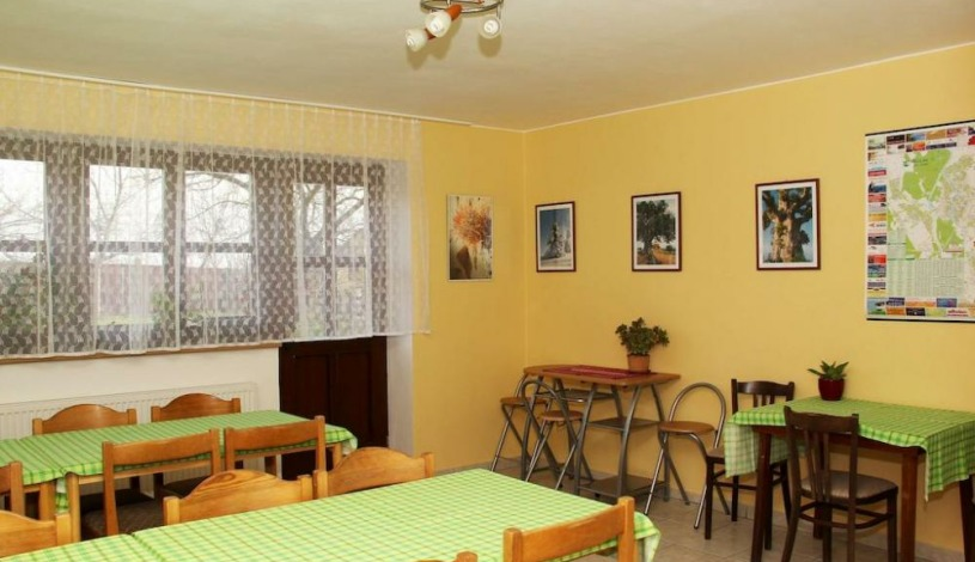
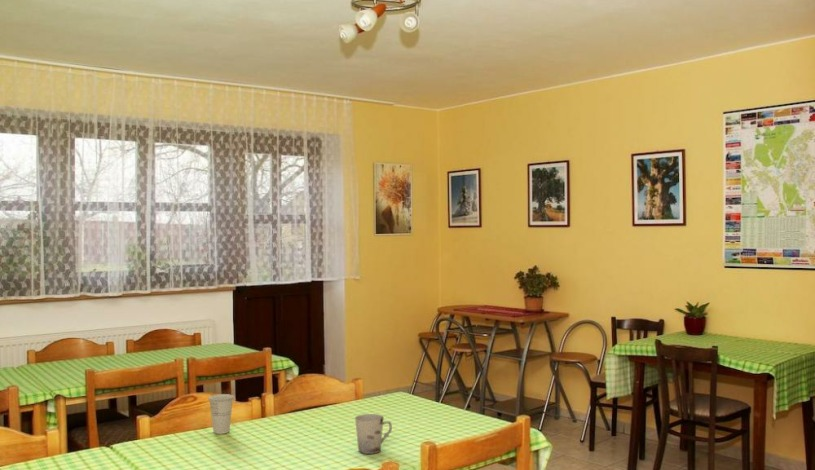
+ cup [207,393,235,435]
+ cup [354,413,393,455]
